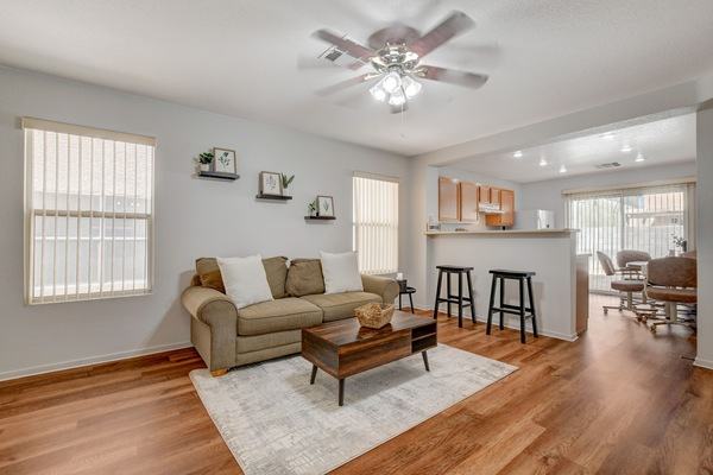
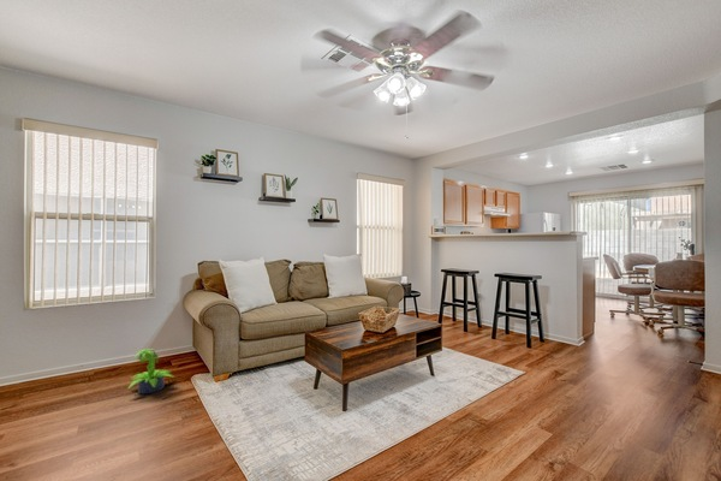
+ potted plant [127,348,175,394]
